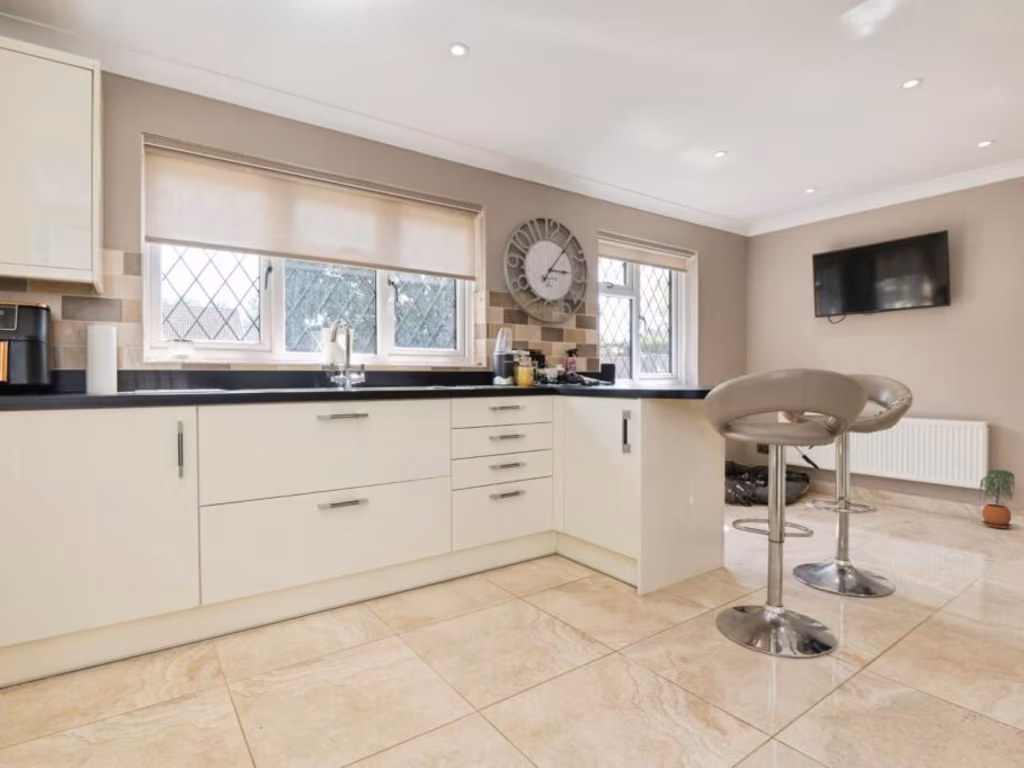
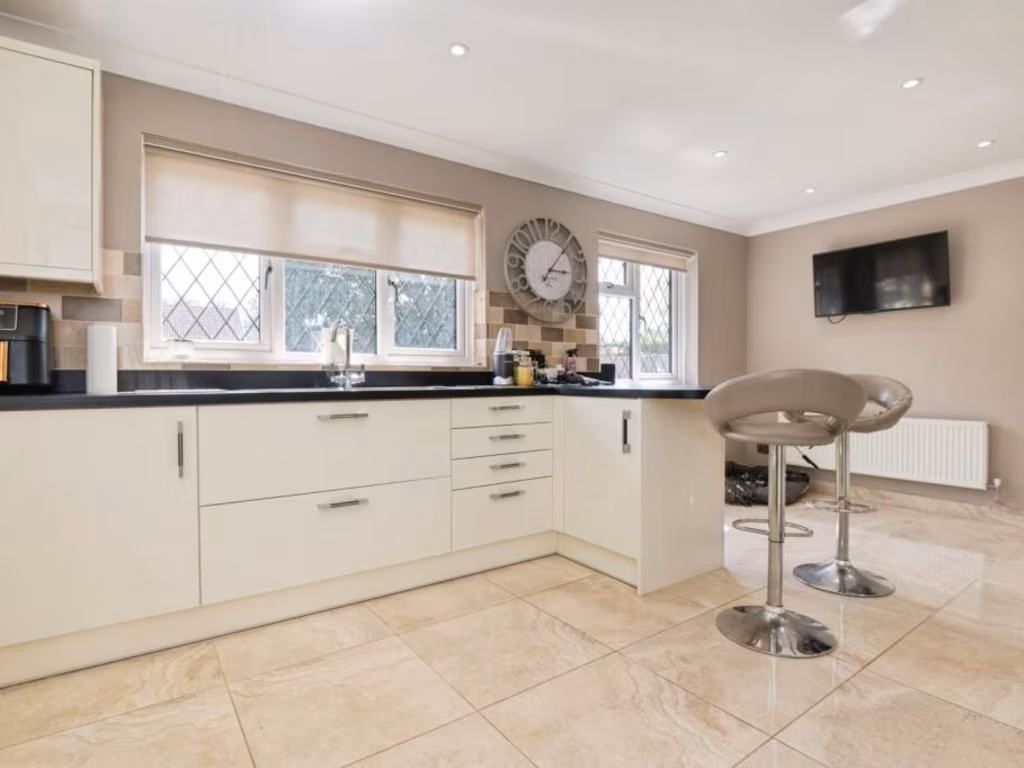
- potted plant [978,469,1016,530]
